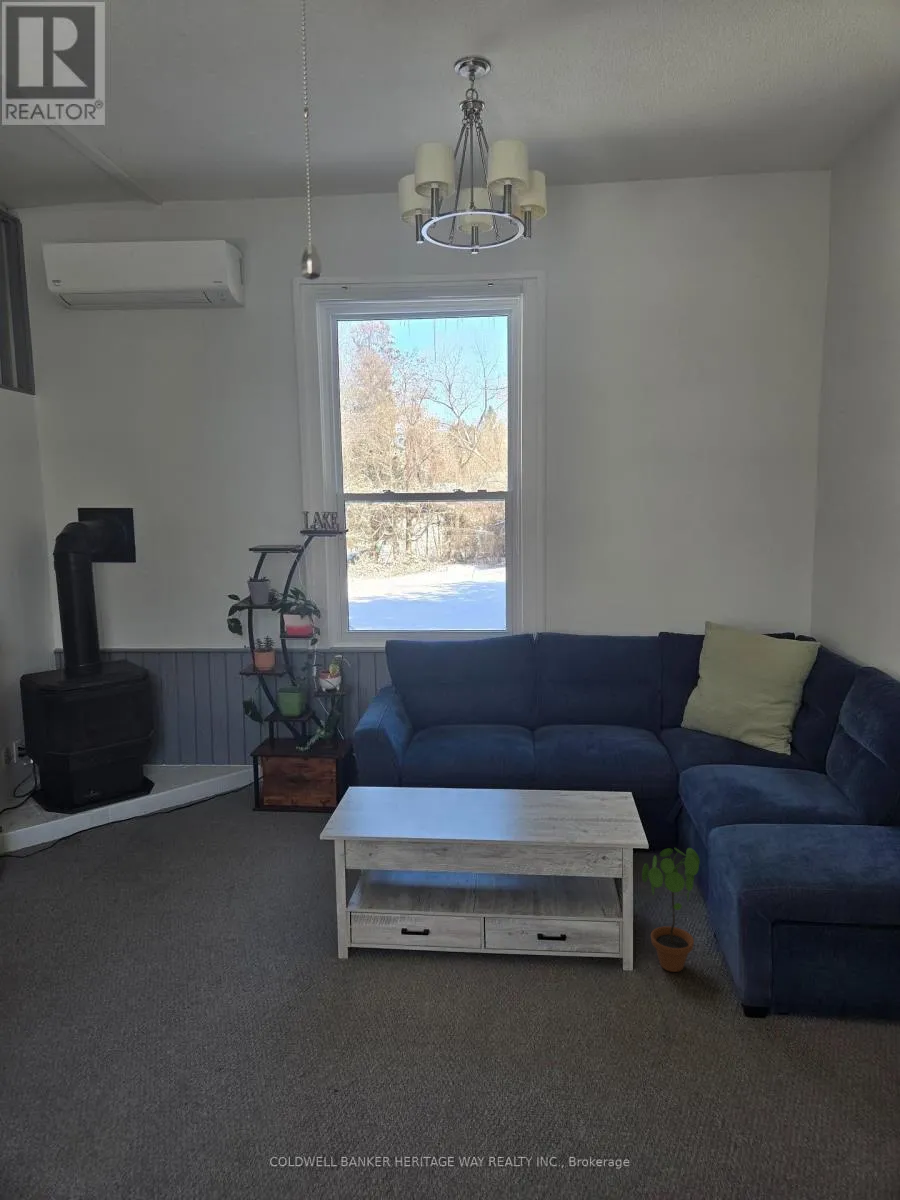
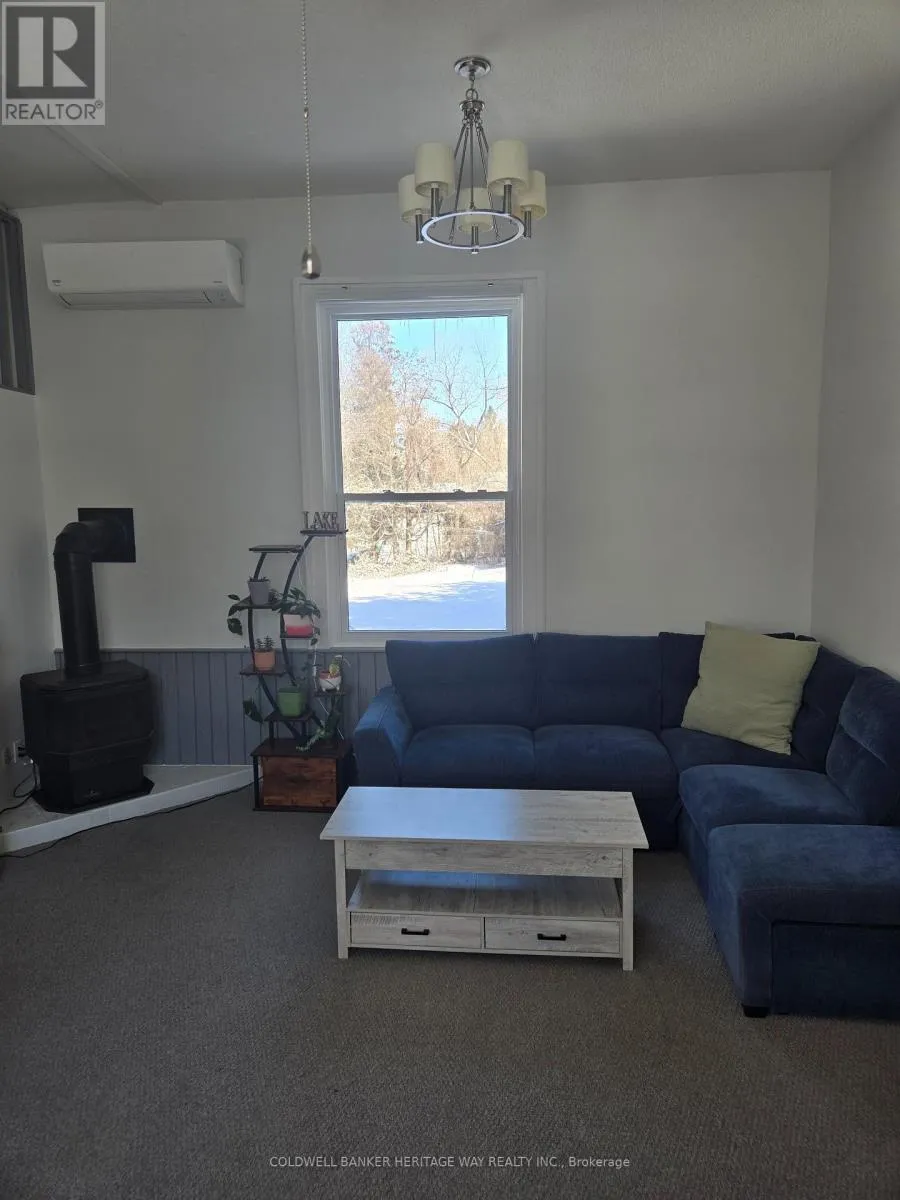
- potted plant [641,847,701,973]
